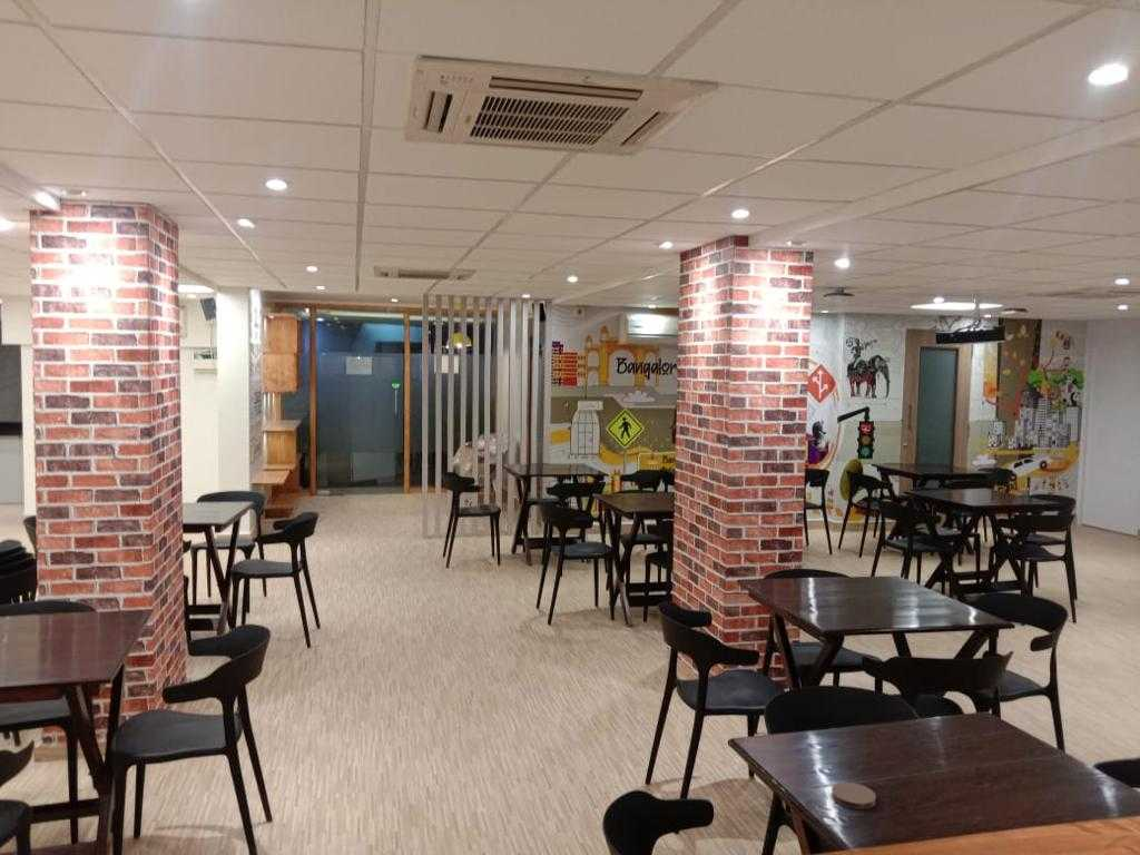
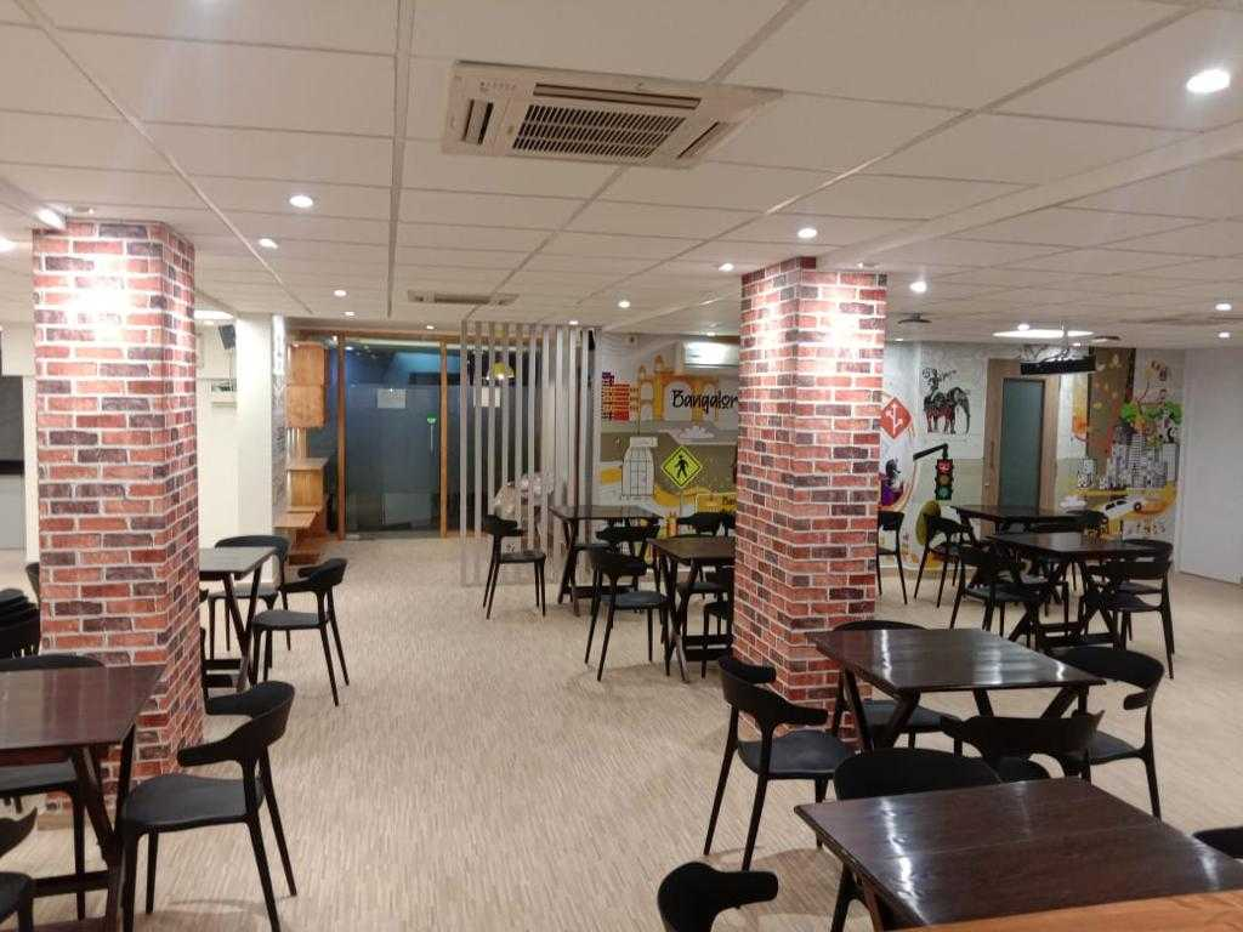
- coaster [831,782,877,810]
